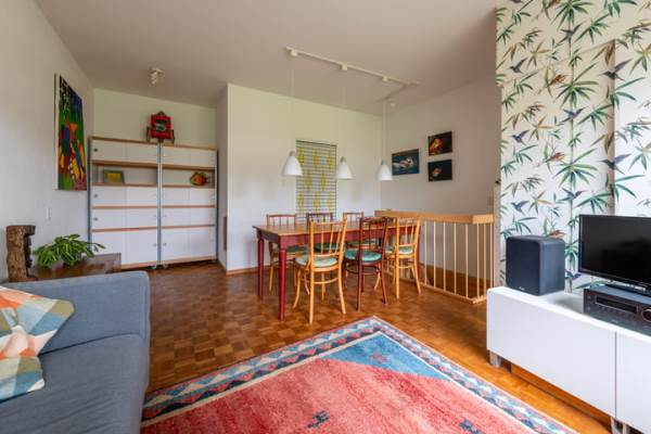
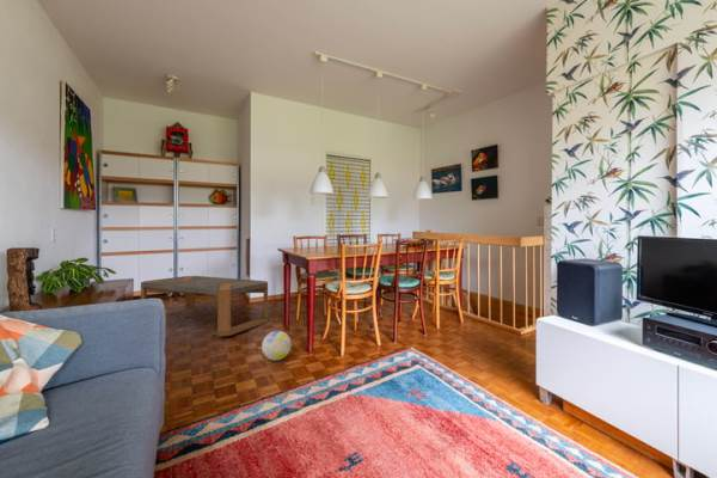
+ coffee table [140,275,269,337]
+ ball [261,330,292,362]
